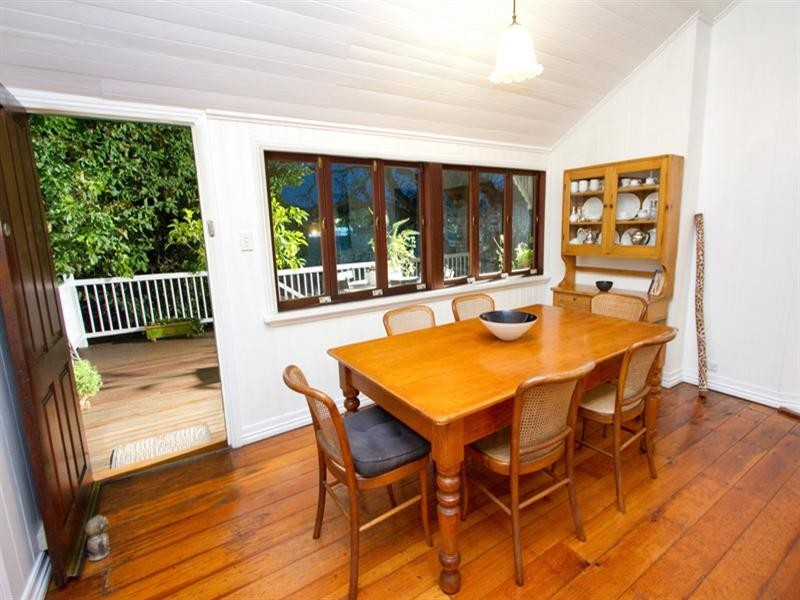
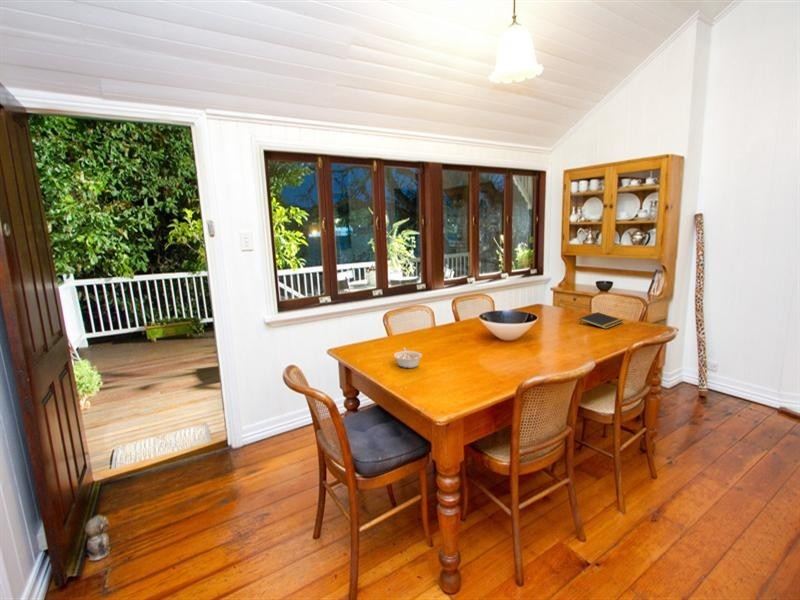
+ legume [393,346,423,369]
+ notepad [579,311,624,330]
